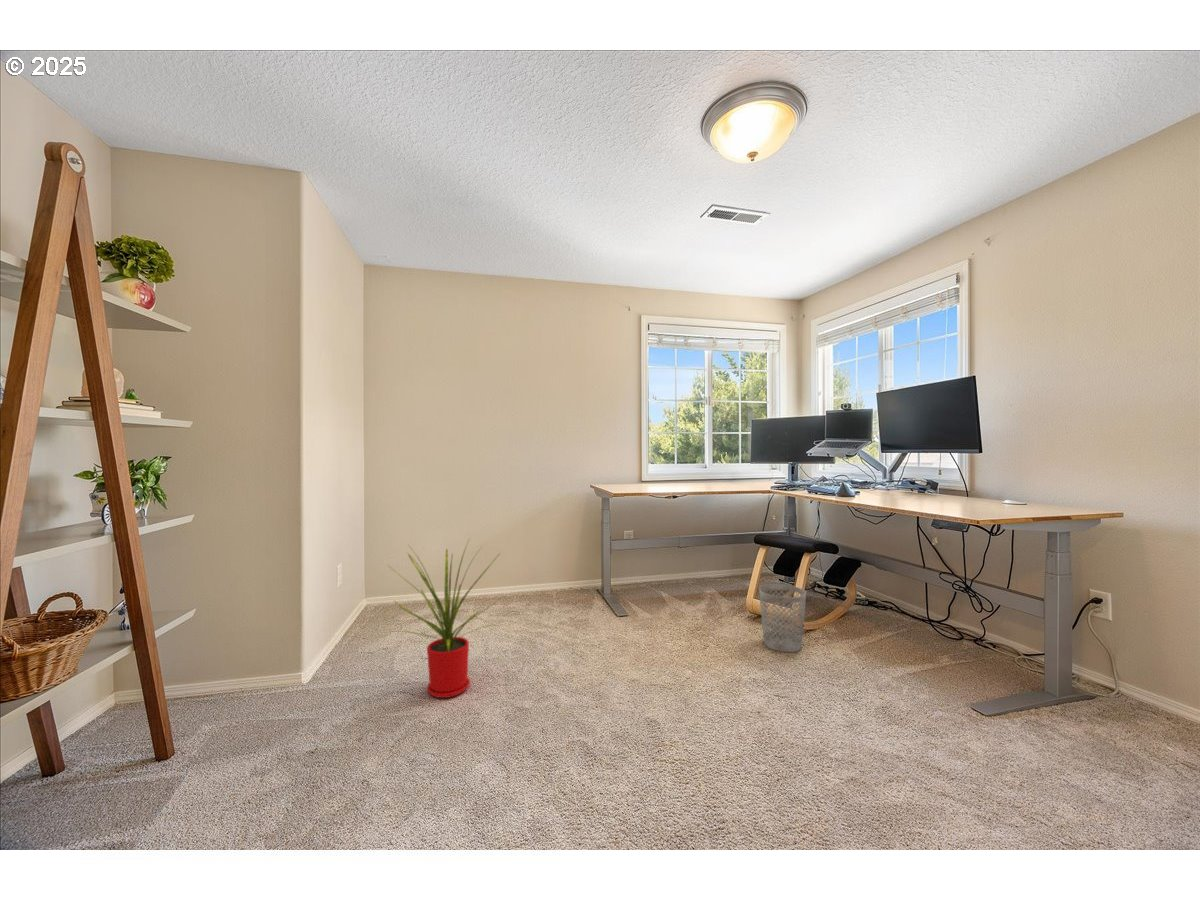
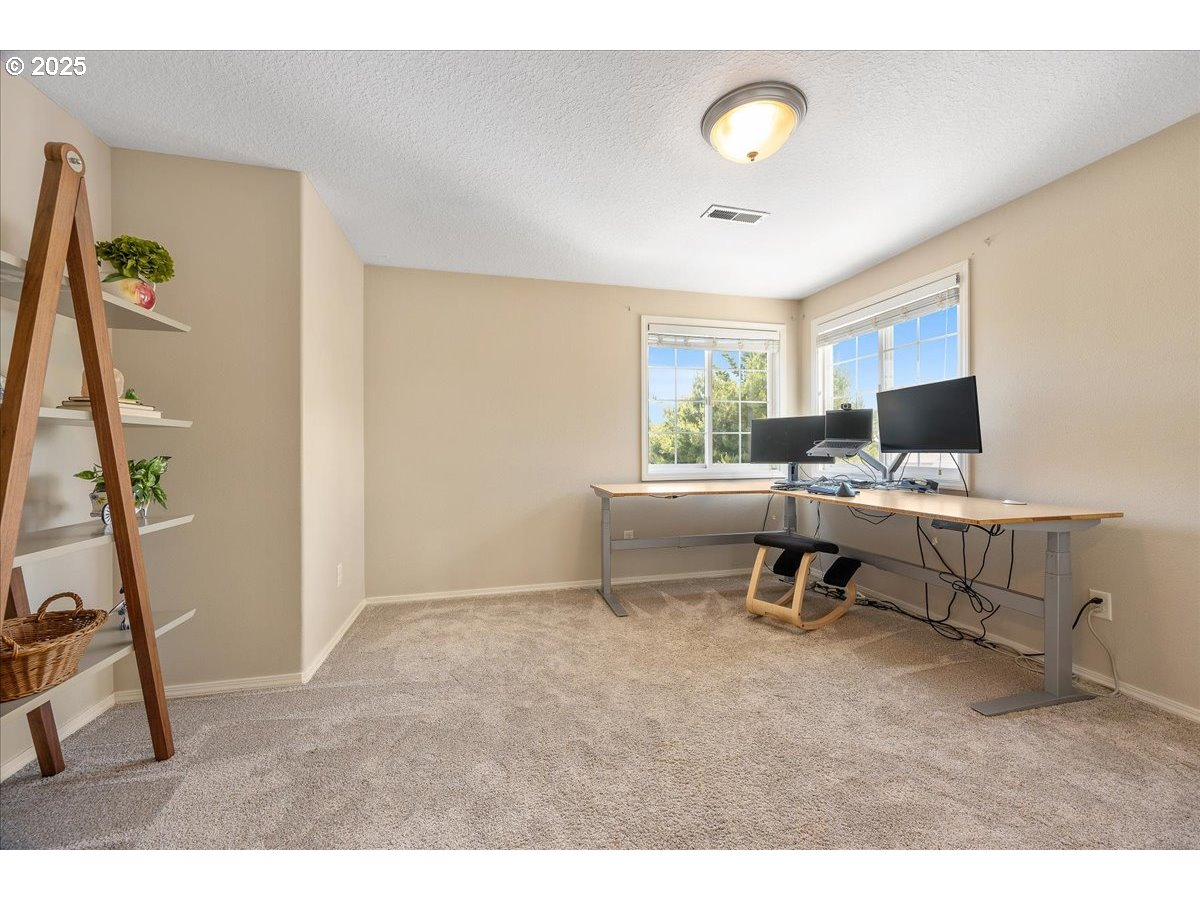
- wastebasket [758,583,807,653]
- house plant [387,538,503,699]
